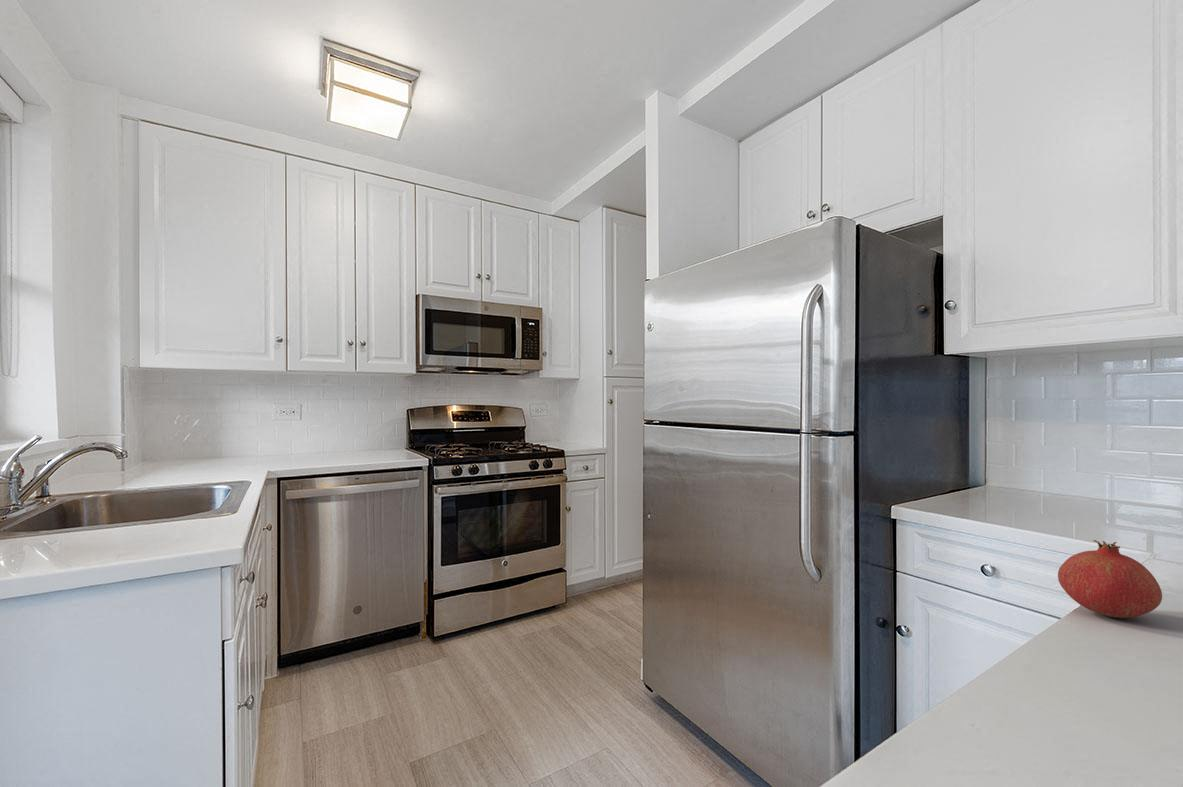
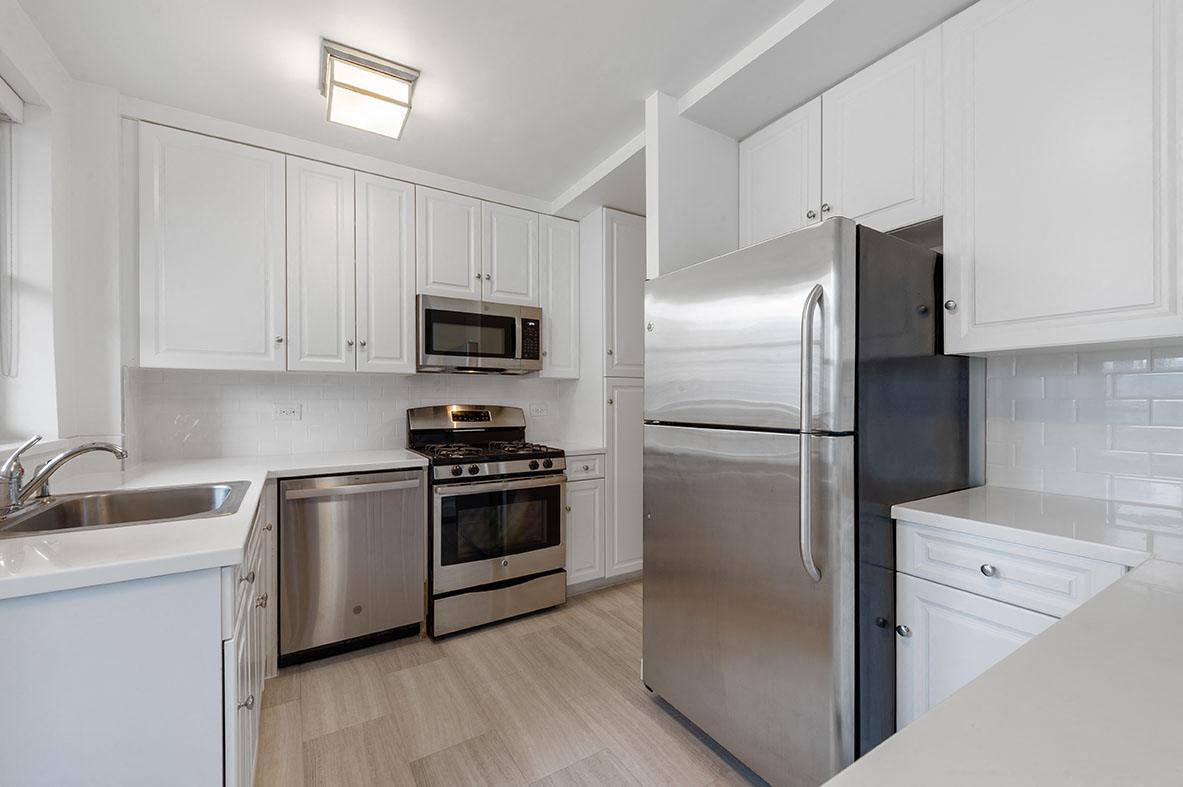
- fruit [1057,539,1163,619]
